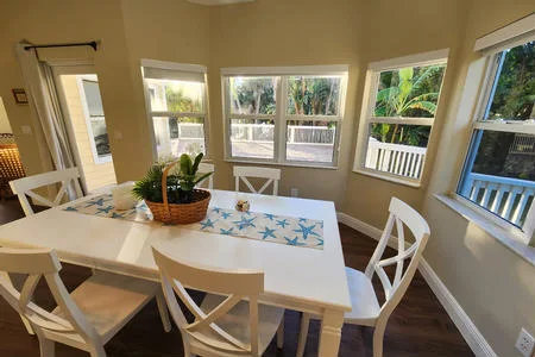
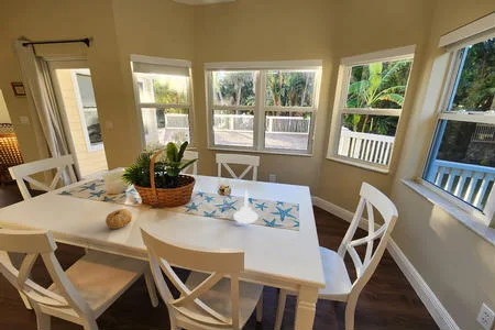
+ candle holder [233,190,258,224]
+ fruit [105,208,133,230]
